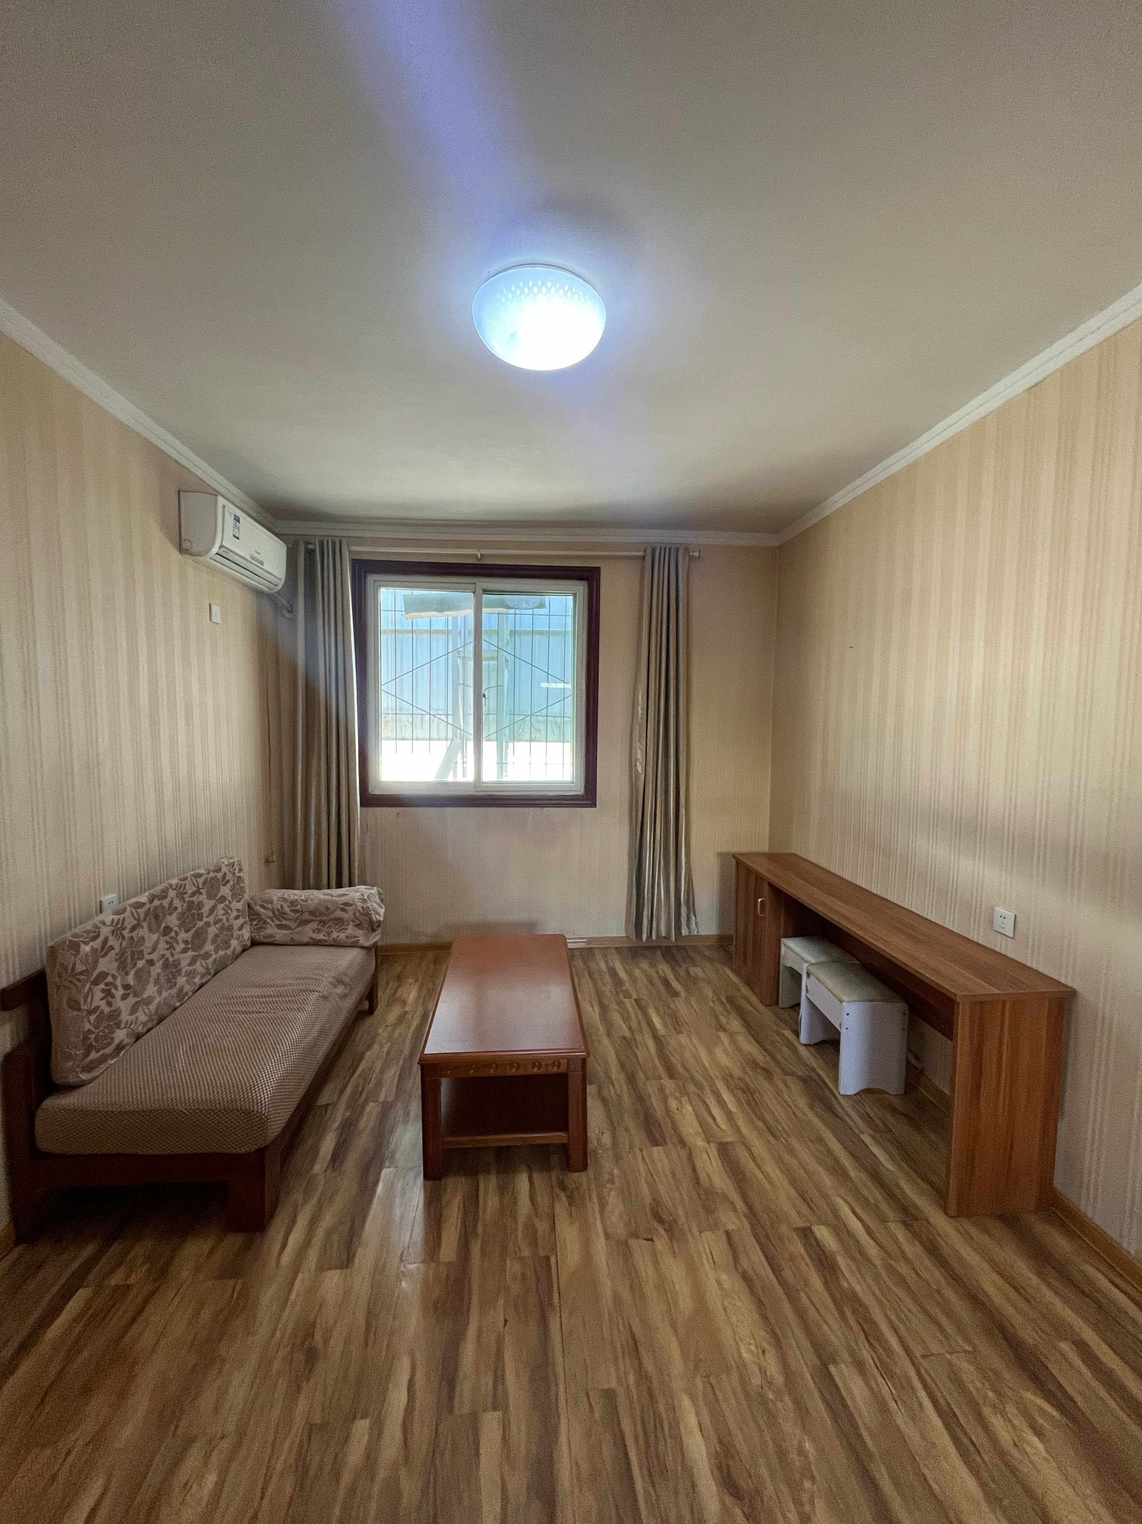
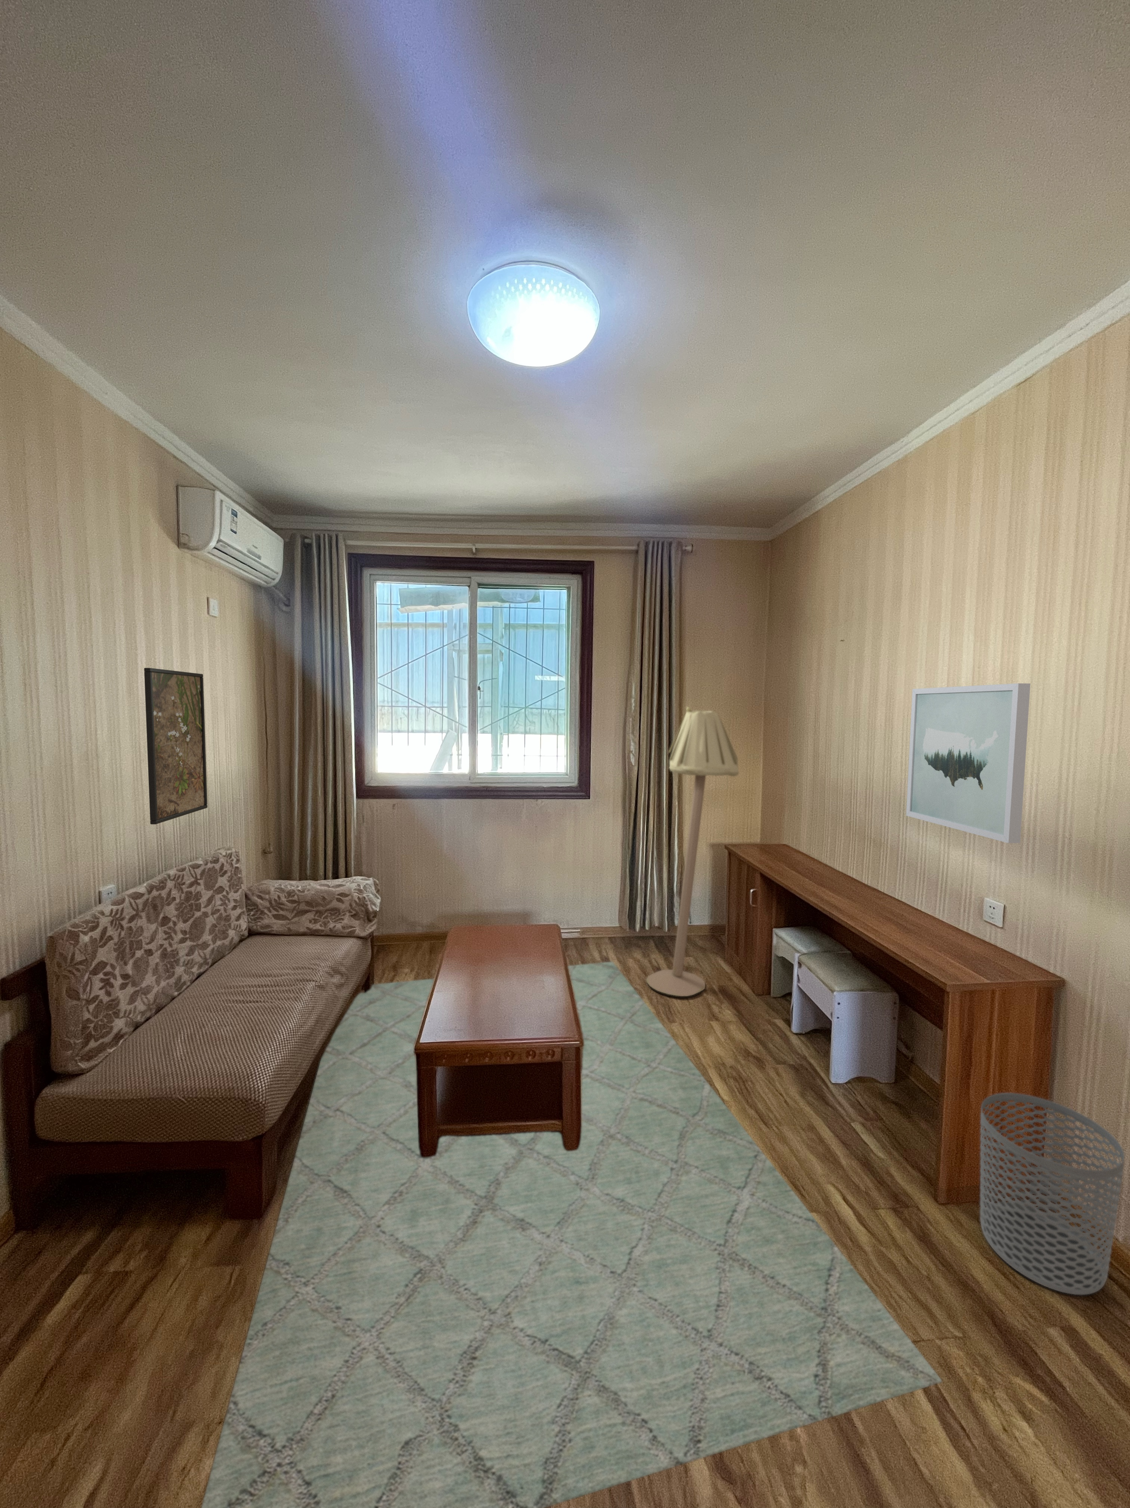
+ wall art [906,683,1030,844]
+ rug [201,961,942,1508]
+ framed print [144,667,208,825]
+ floor lamp [646,707,739,996]
+ waste bin [979,1092,1125,1295]
